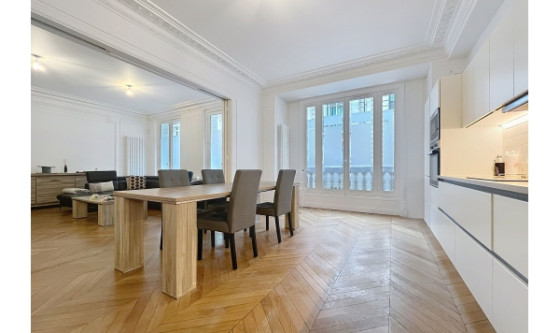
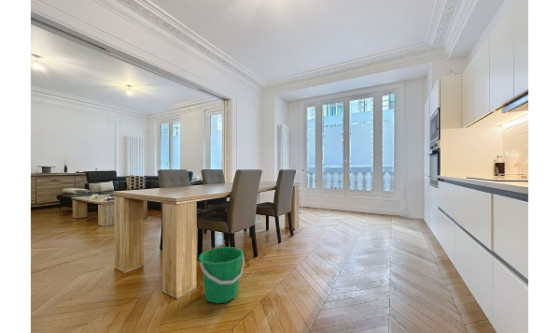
+ bucket [198,246,246,304]
